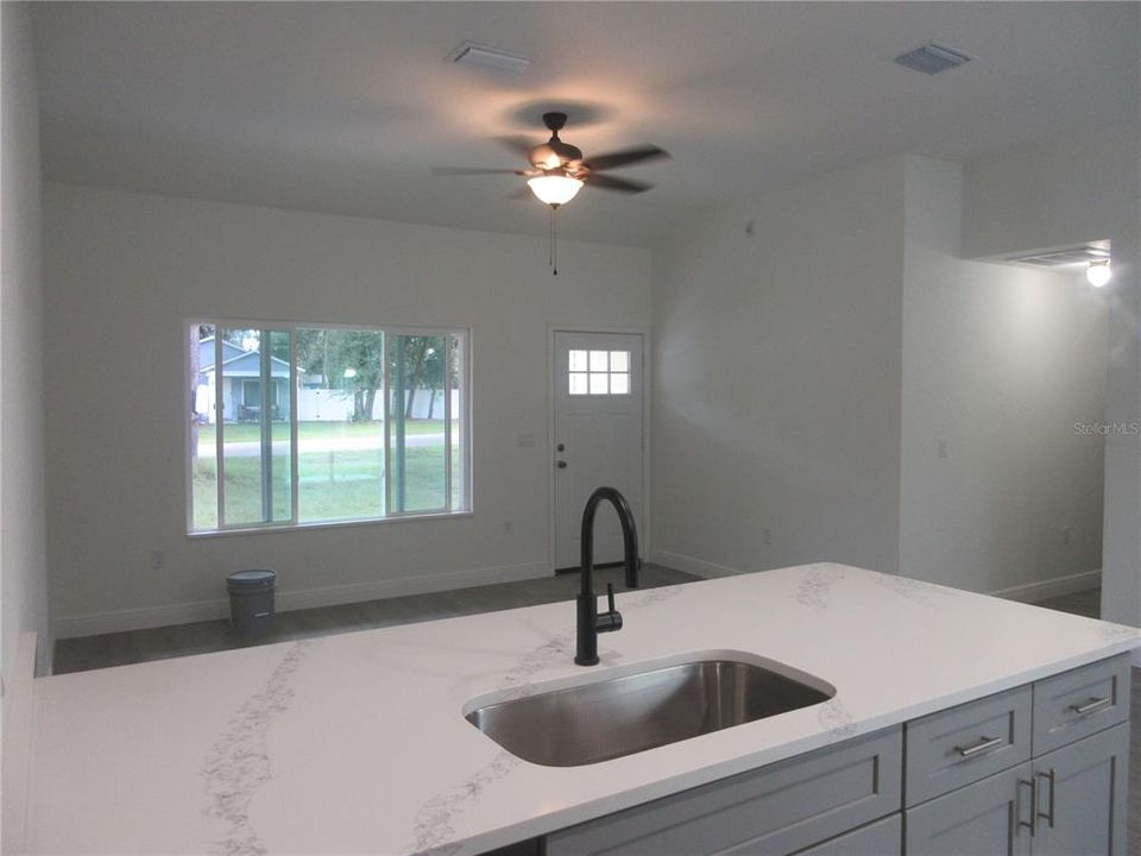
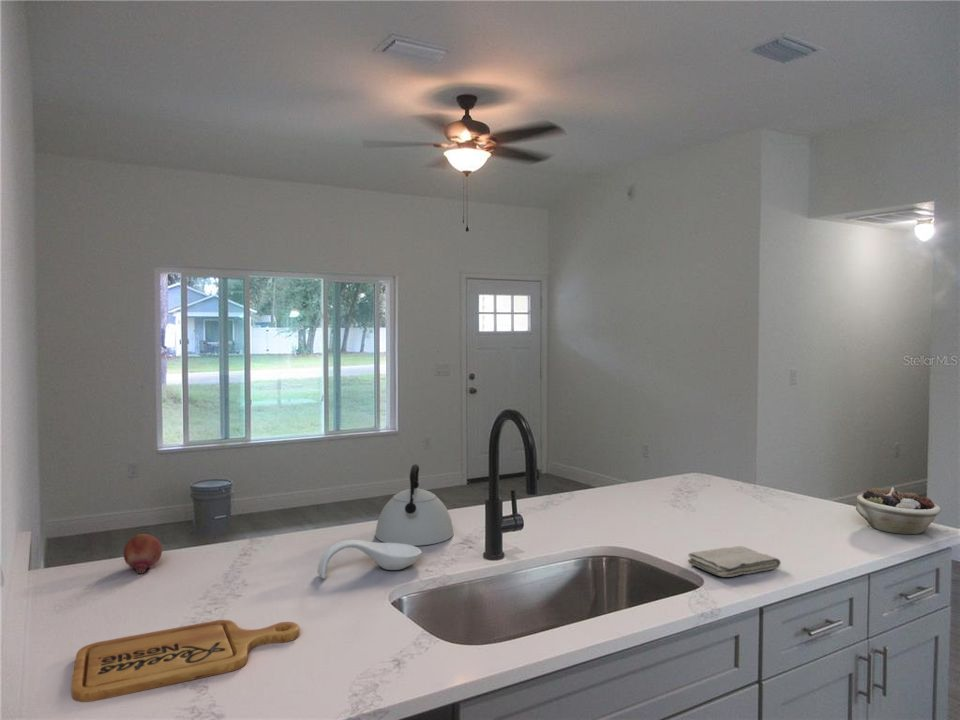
+ succulent planter [855,486,942,535]
+ kettle [374,463,455,547]
+ fruit [123,533,163,575]
+ spoon rest [317,539,423,579]
+ washcloth [687,545,782,578]
+ cutting board [70,619,300,703]
